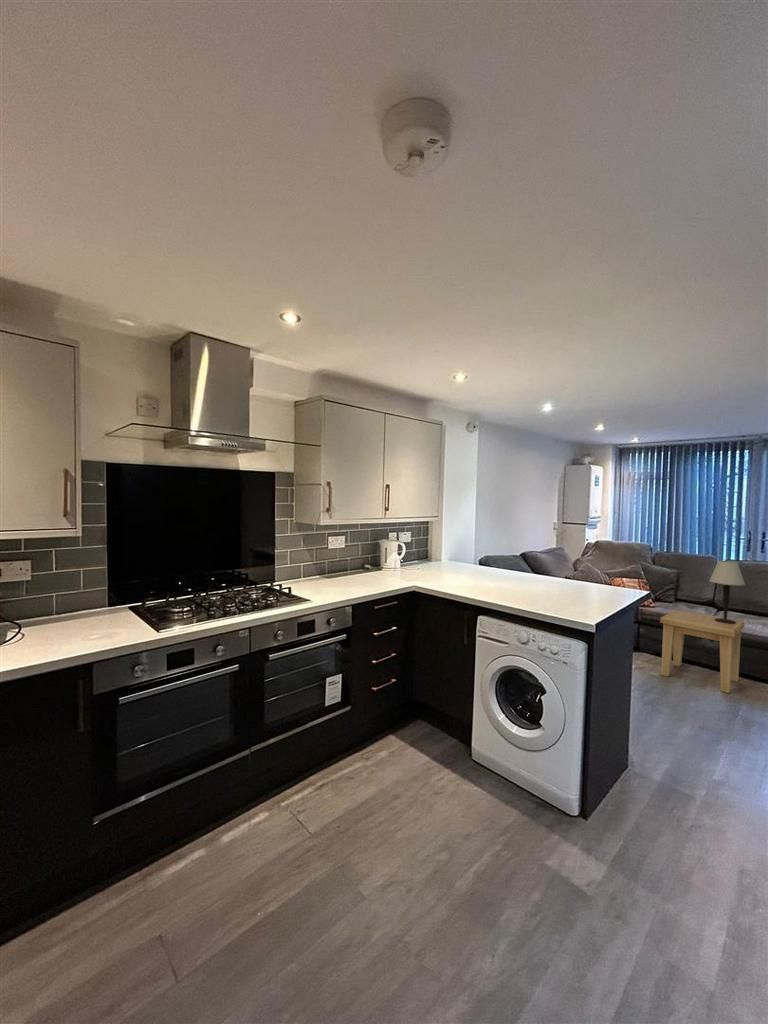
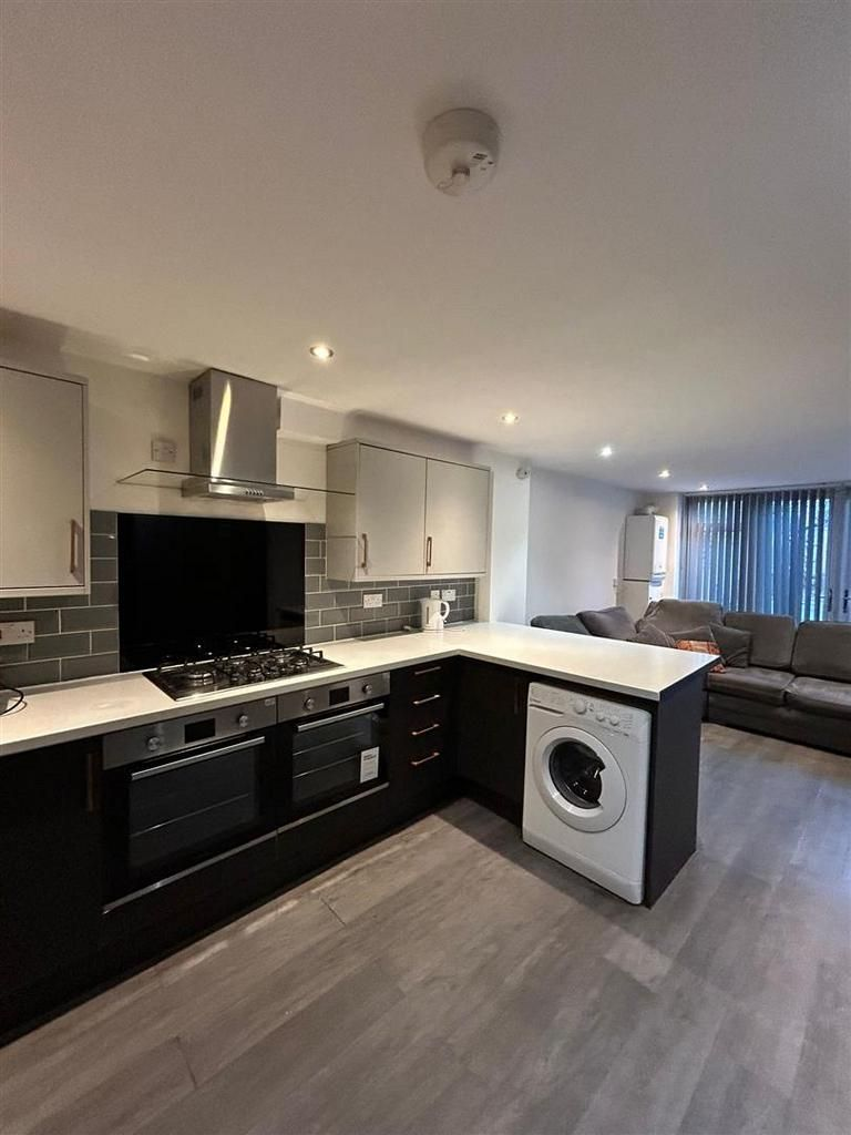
- table lamp [709,560,746,624]
- side table [659,609,746,694]
